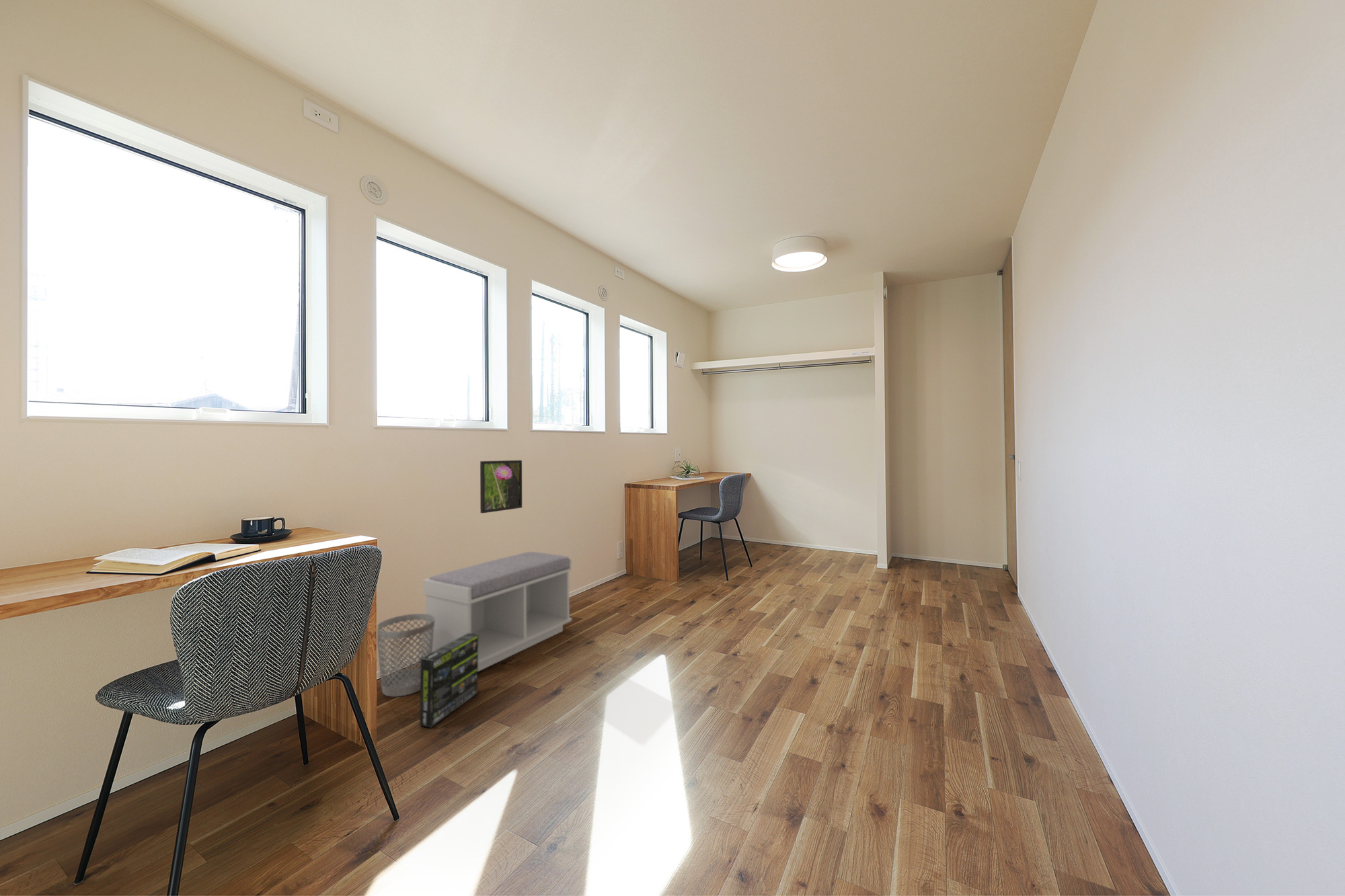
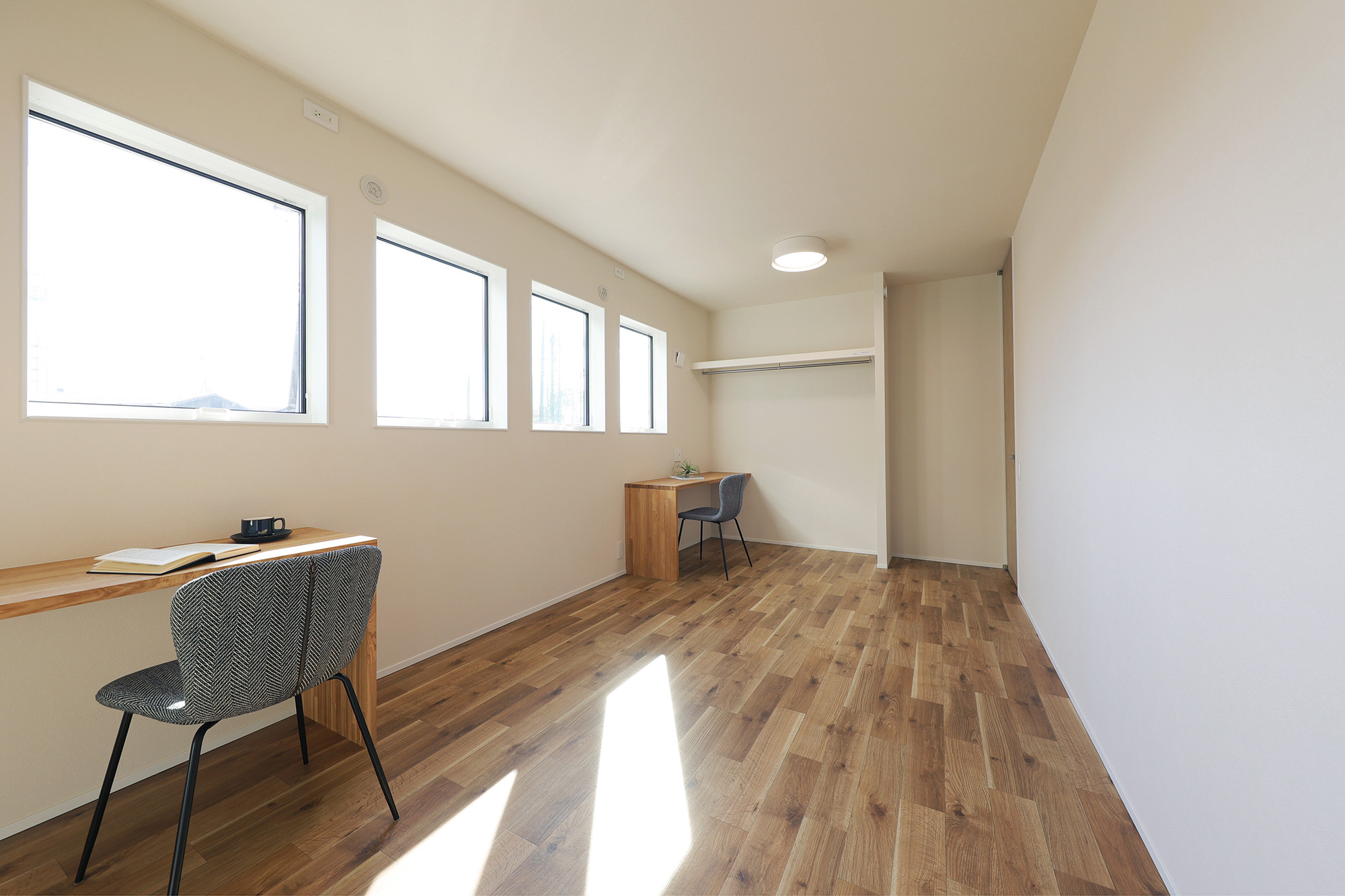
- bench [422,551,572,672]
- wastebasket [377,613,434,698]
- box [419,633,478,728]
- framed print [479,460,523,514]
